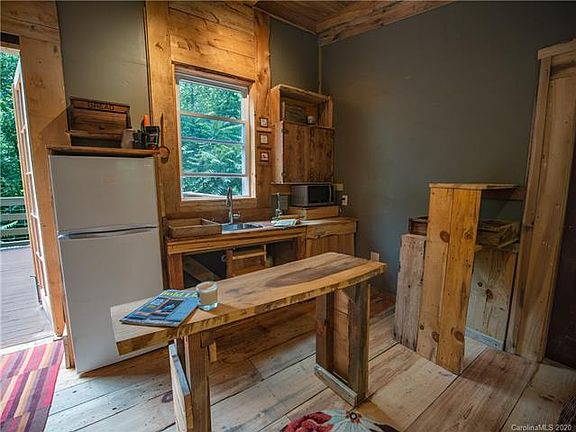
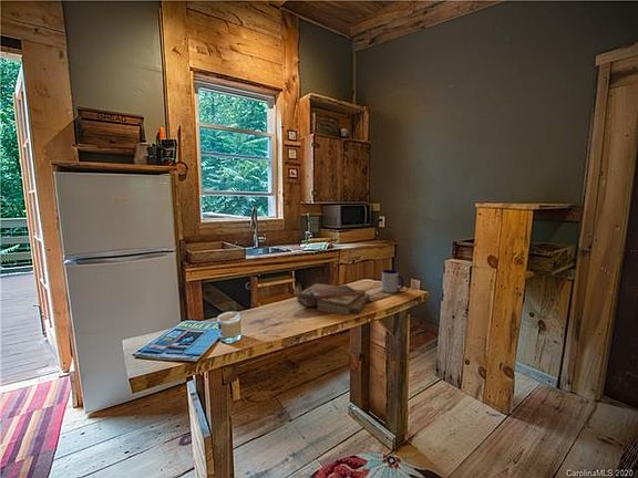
+ clipboard [296,282,370,316]
+ mug [381,269,404,293]
